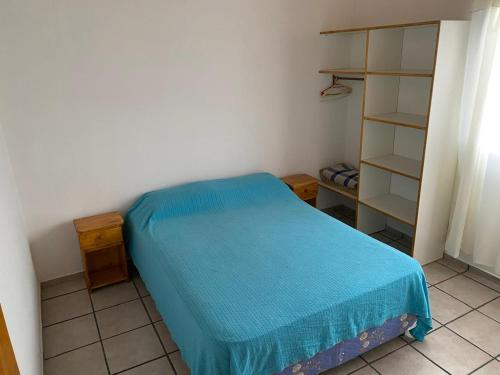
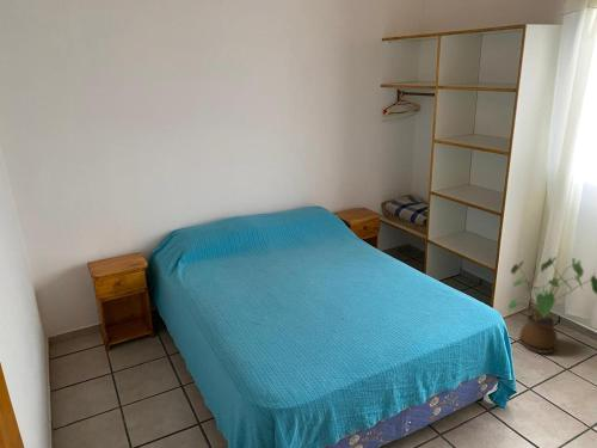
+ house plant [506,256,597,355]
